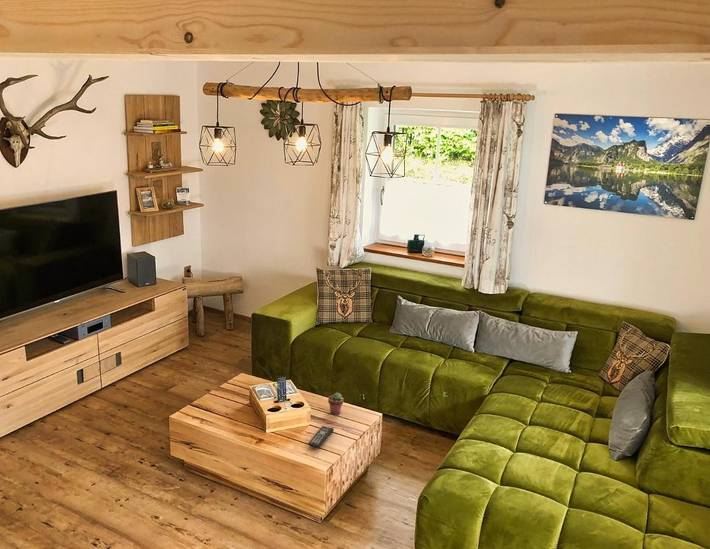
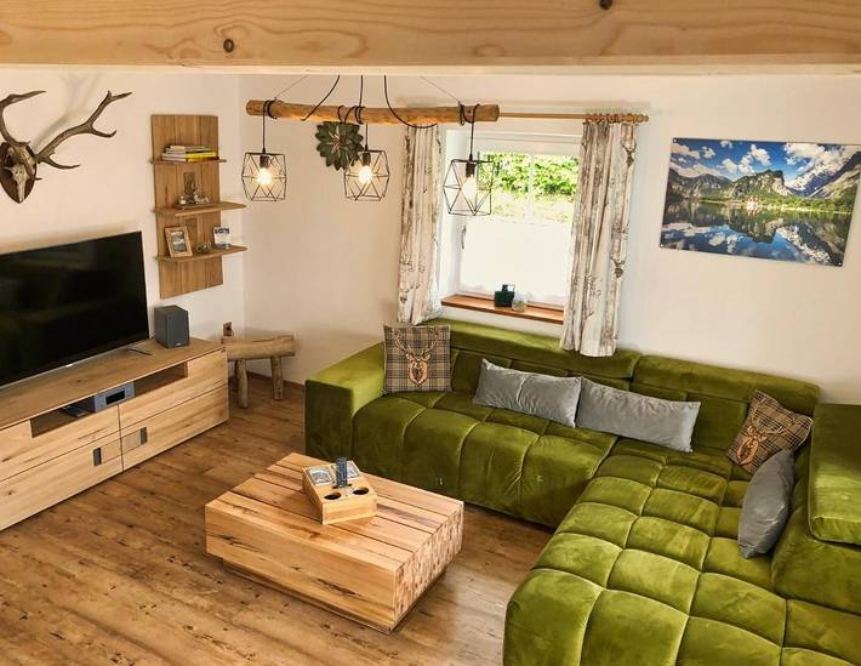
- remote control [307,425,335,449]
- potted succulent [327,392,345,415]
